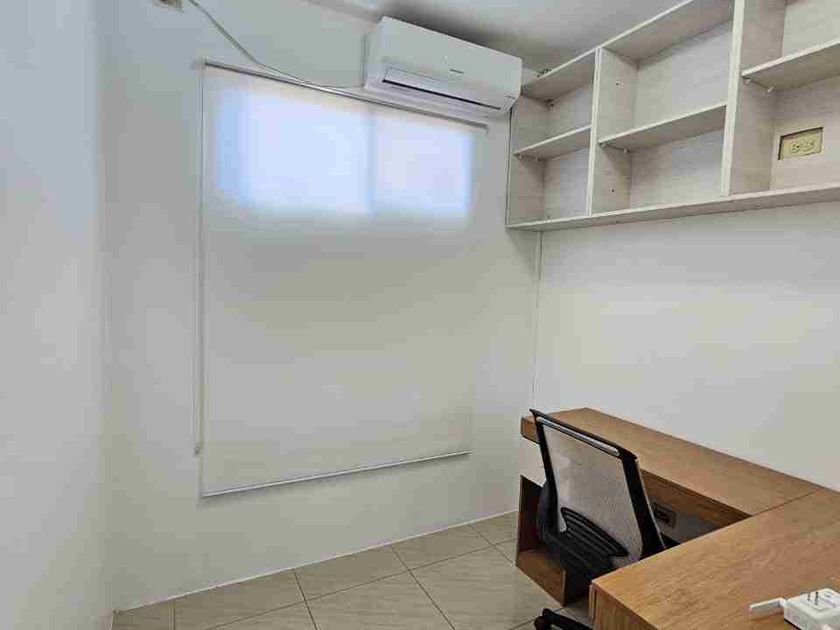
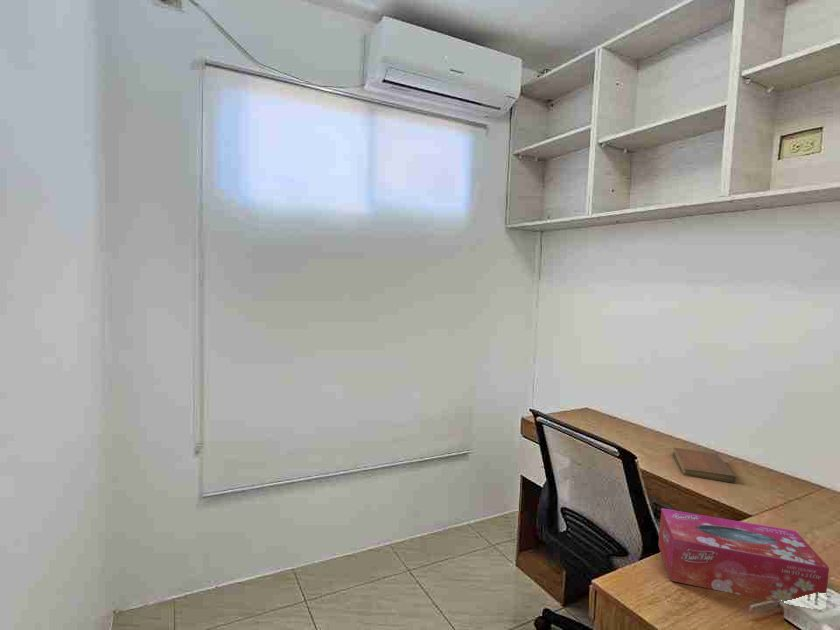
+ notebook [672,447,737,484]
+ tissue box [658,507,830,604]
